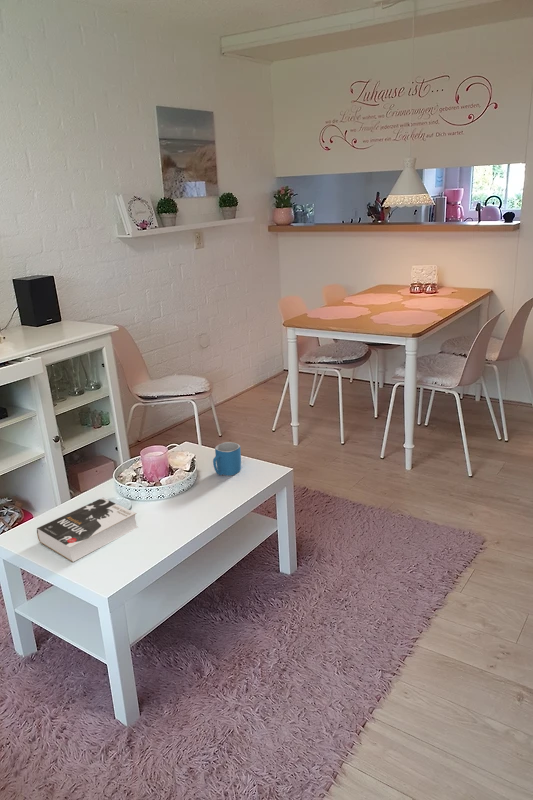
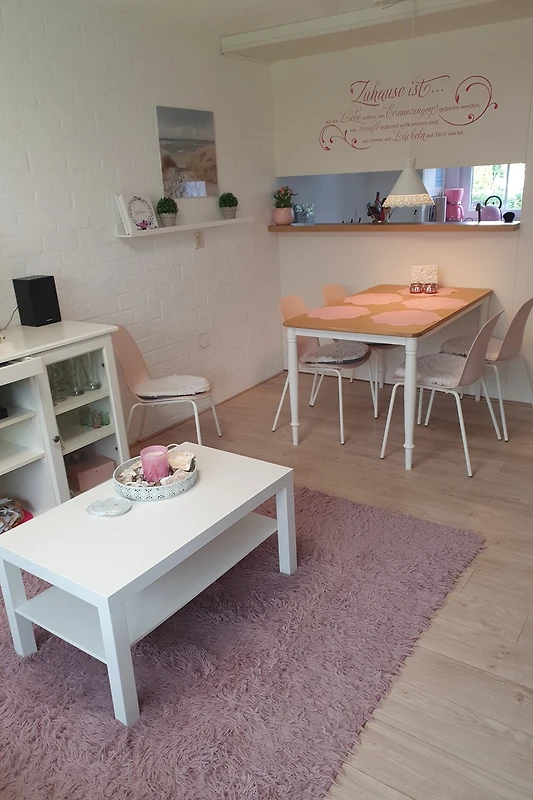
- book [36,497,139,563]
- mug [212,441,242,477]
